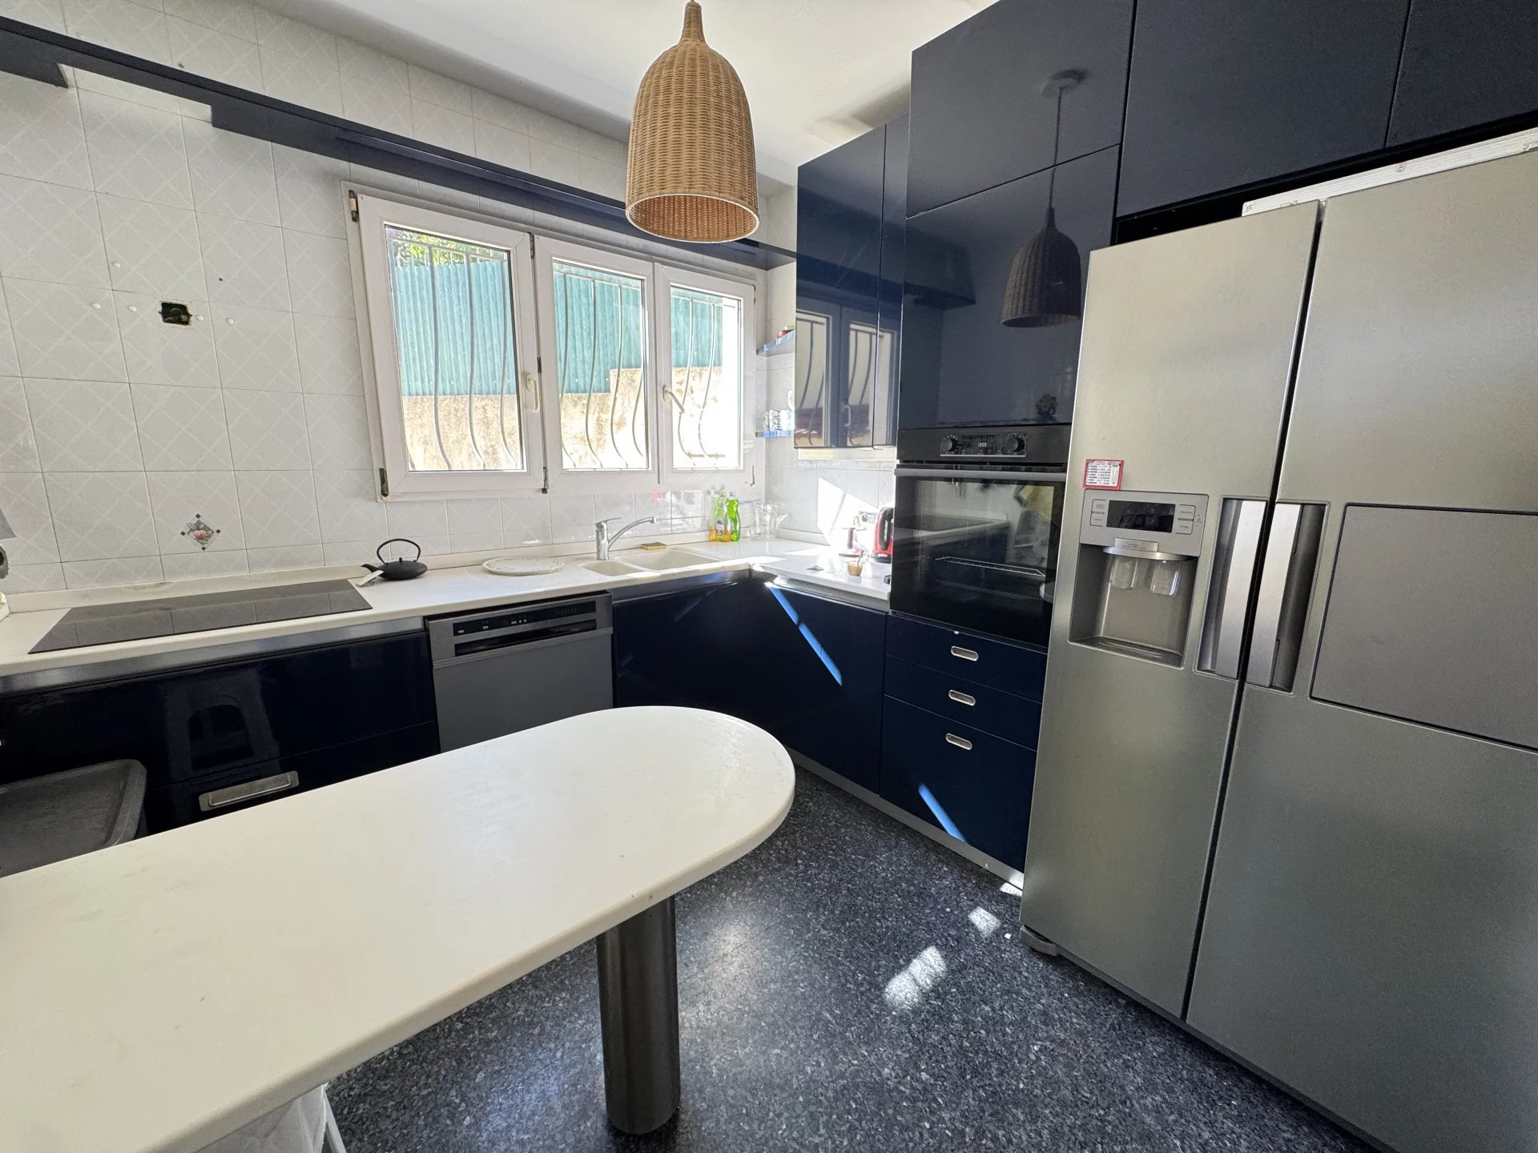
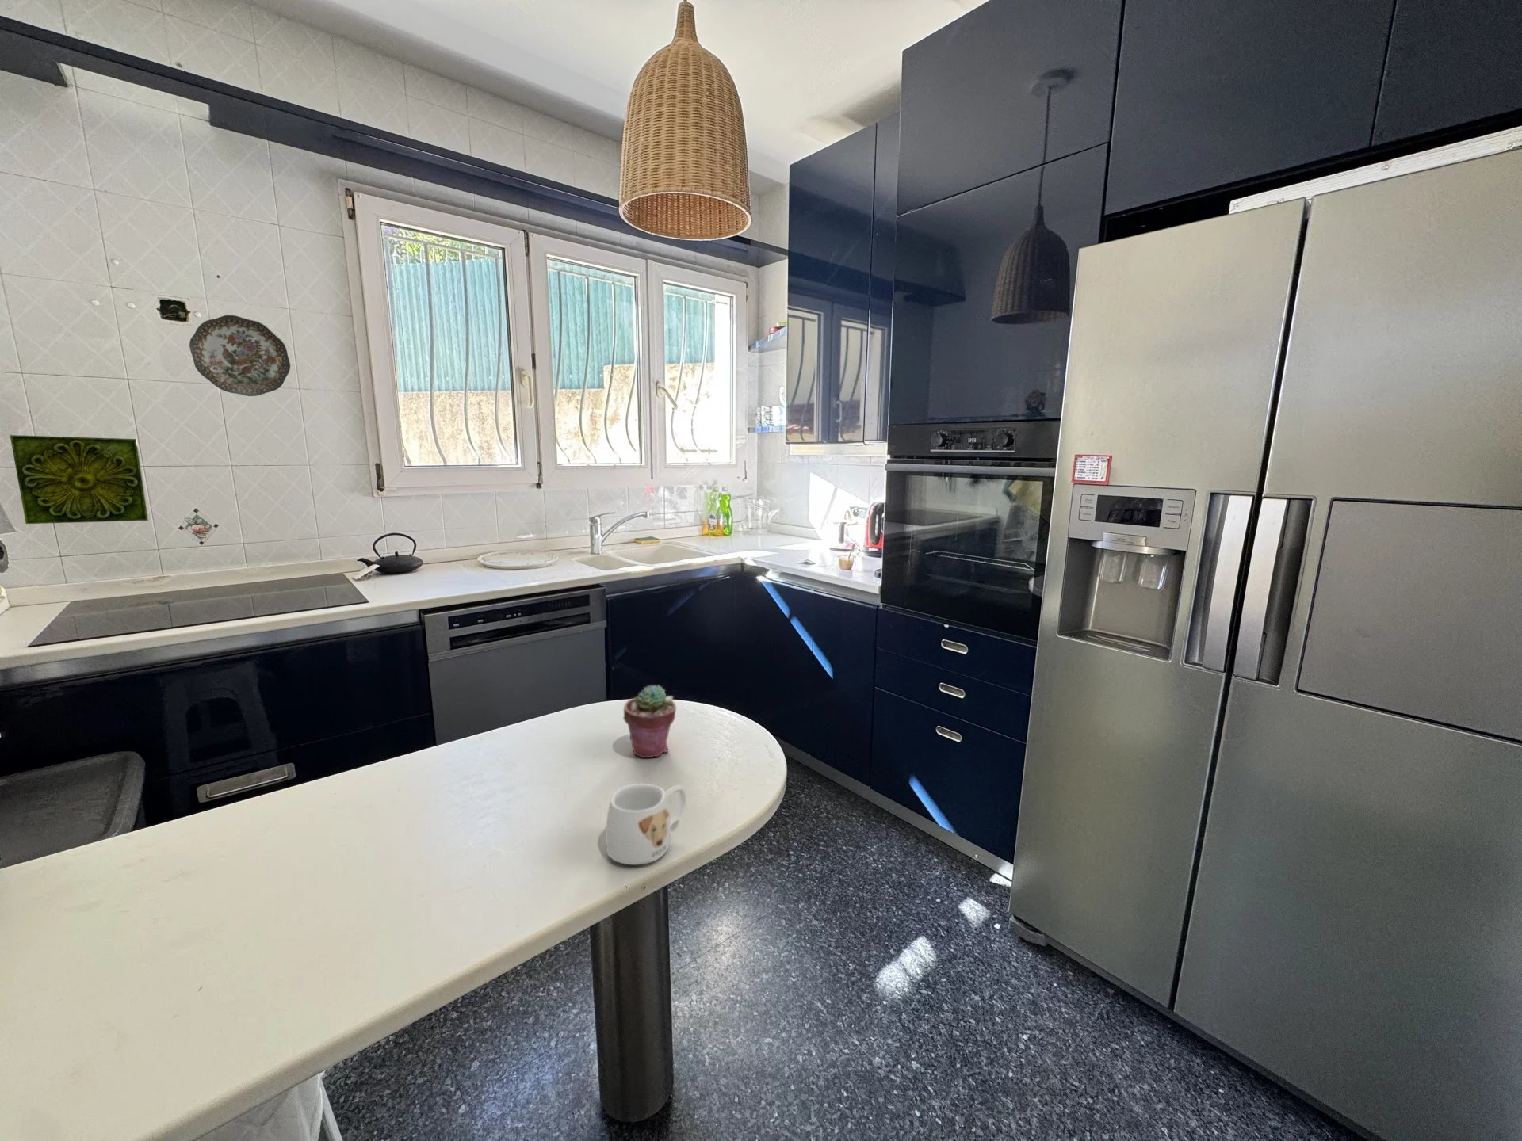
+ decorative tile [10,434,149,525]
+ mug [605,783,687,865]
+ potted succulent [622,684,677,759]
+ decorative plate [188,314,291,397]
